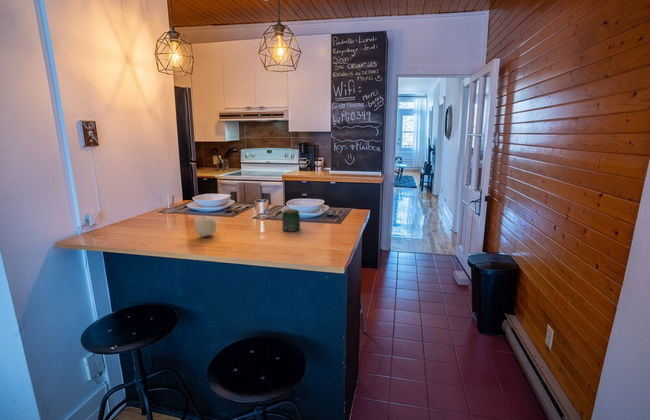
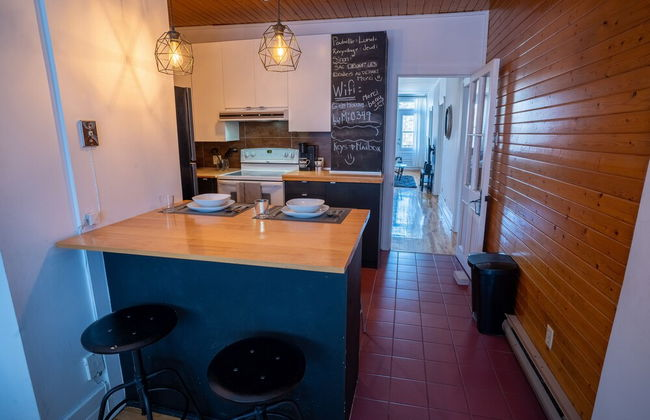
- jar [281,208,301,233]
- fruit [194,215,217,238]
